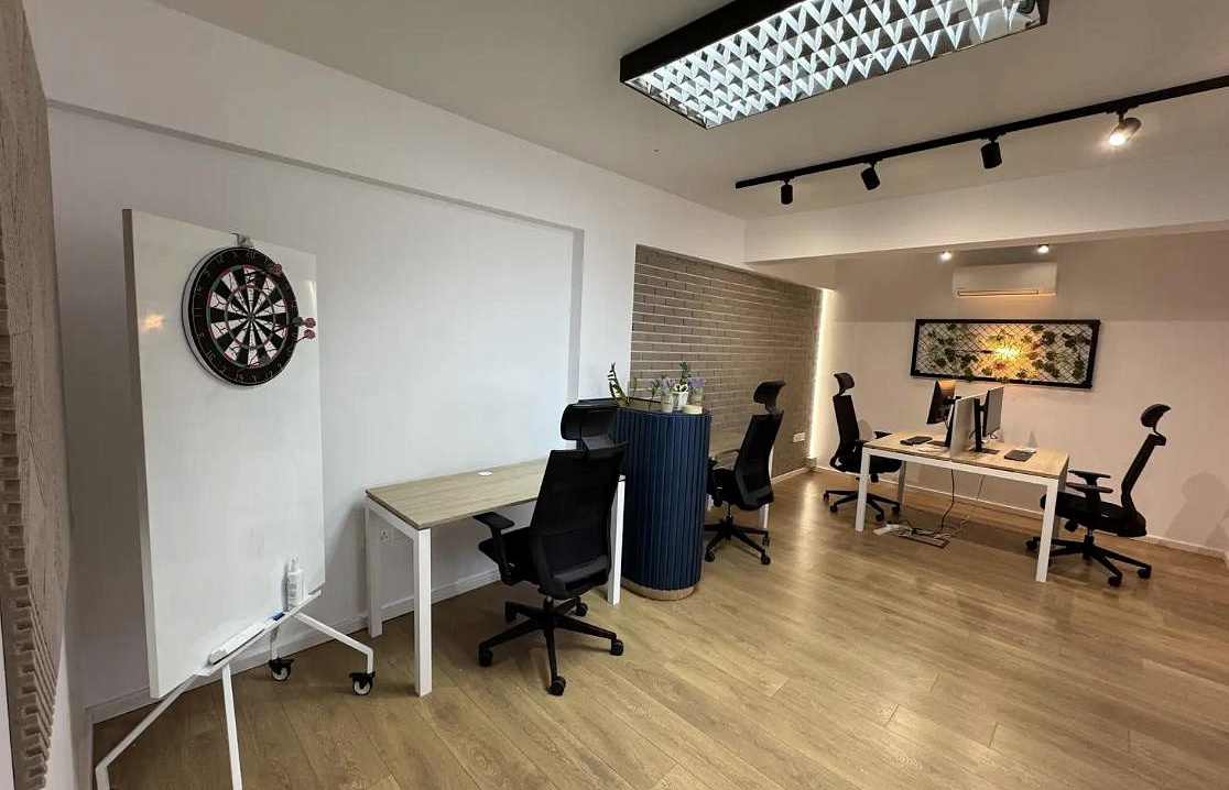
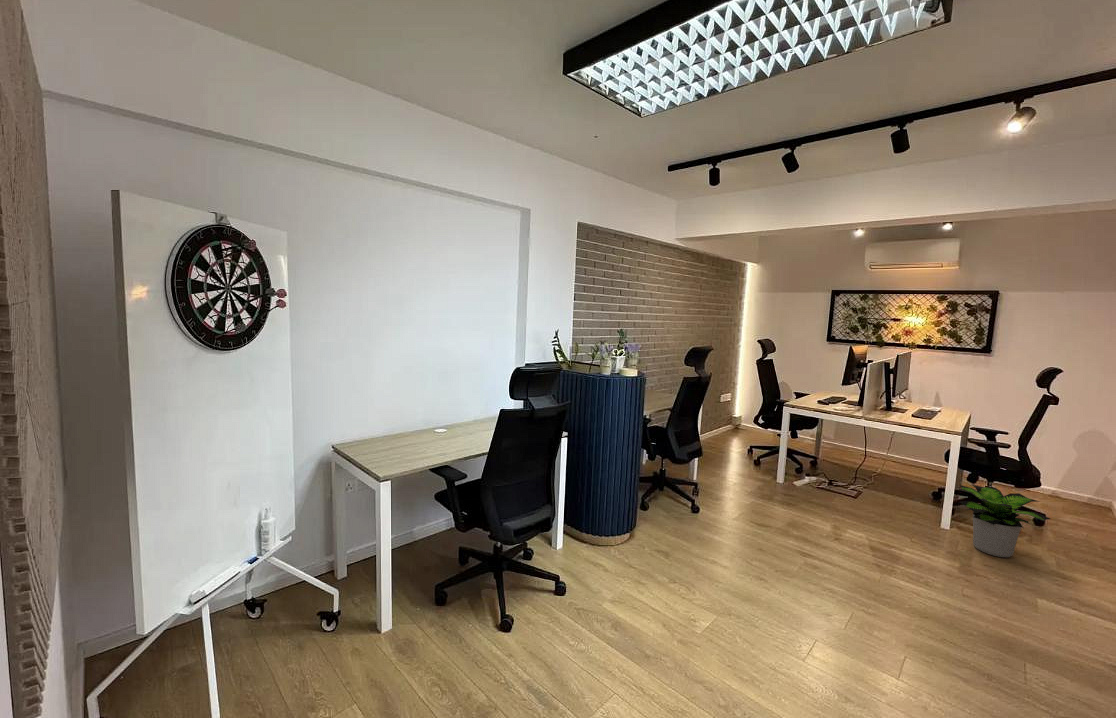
+ potted plant [957,484,1051,558]
